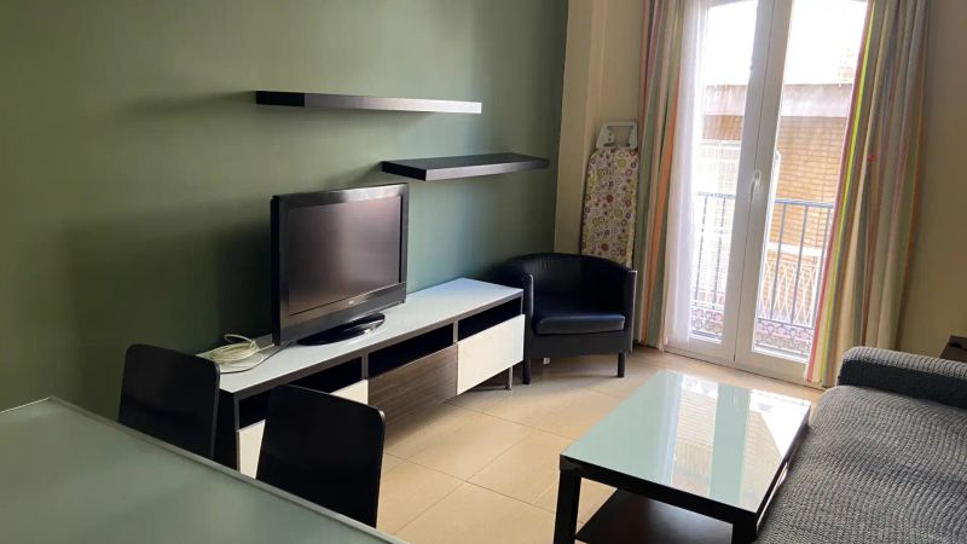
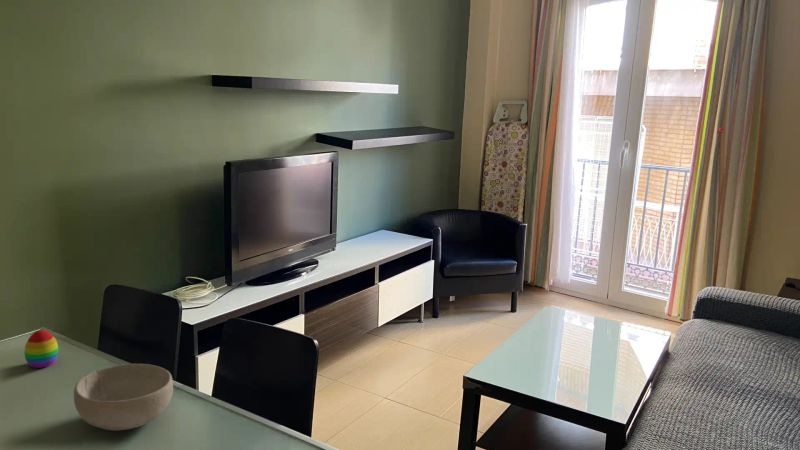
+ bowl [73,363,174,432]
+ decorative egg [23,329,59,369]
